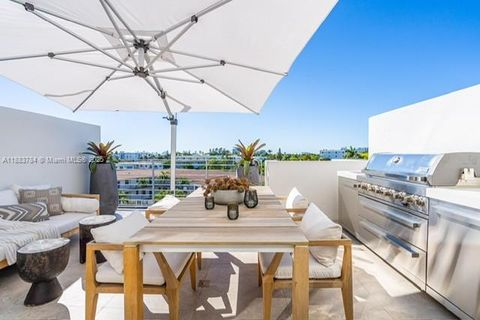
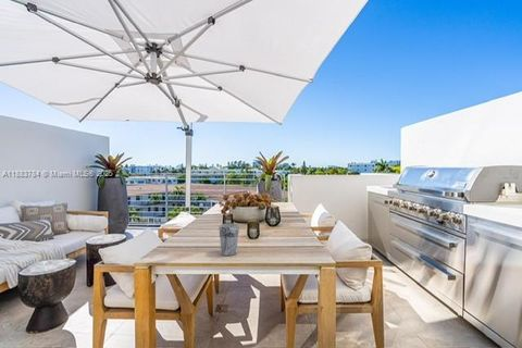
+ cup [217,223,240,257]
